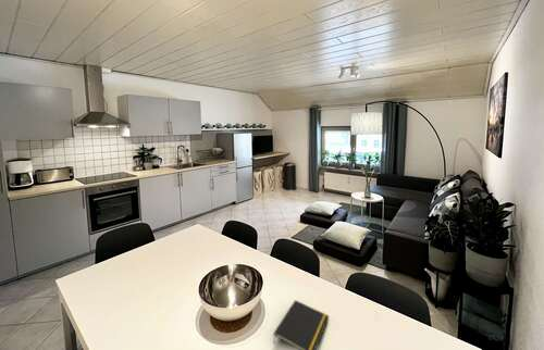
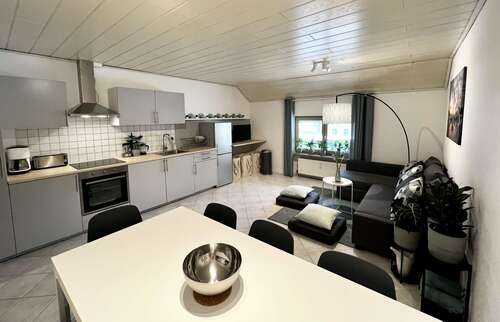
- notepad [272,299,330,350]
